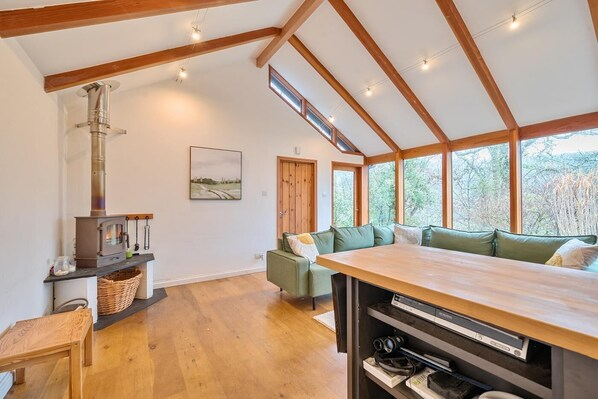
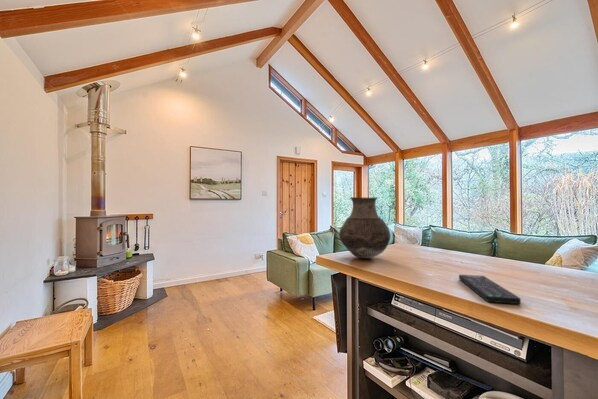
+ remote control [458,274,522,305]
+ vase [338,196,392,259]
